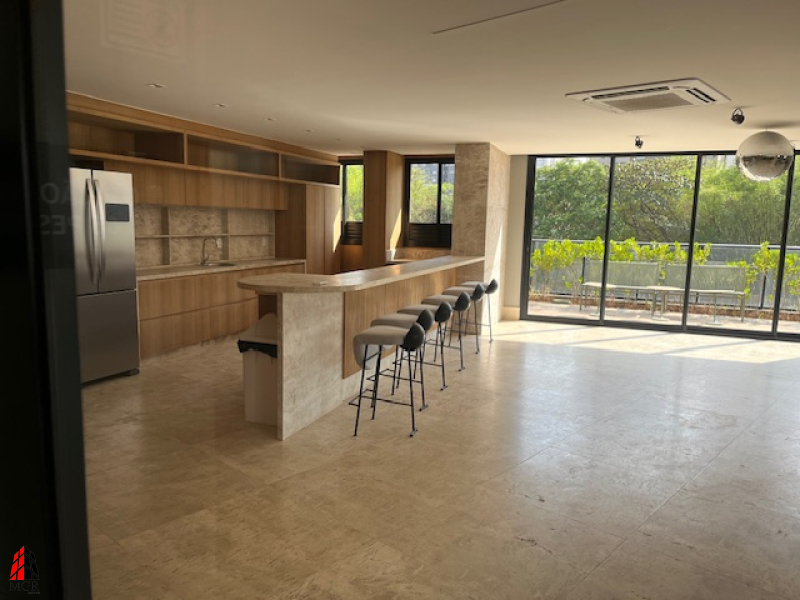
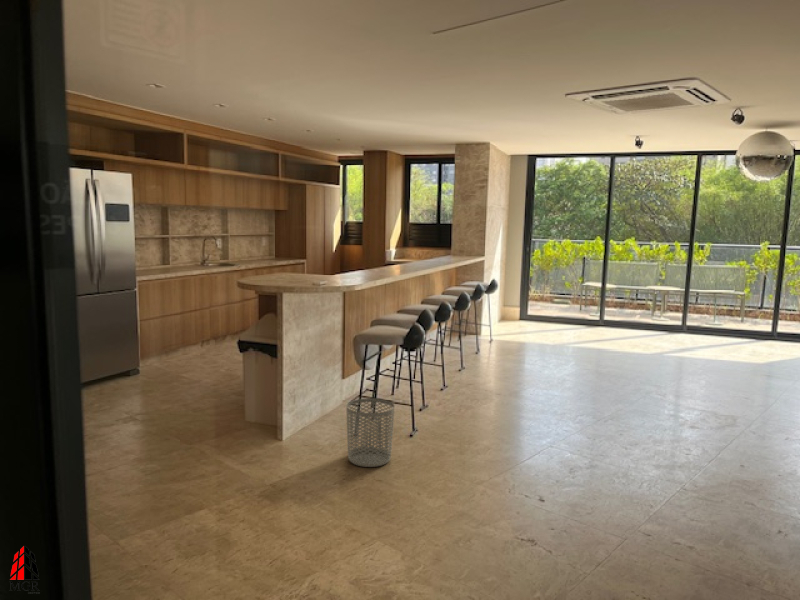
+ waste bin [345,397,395,468]
